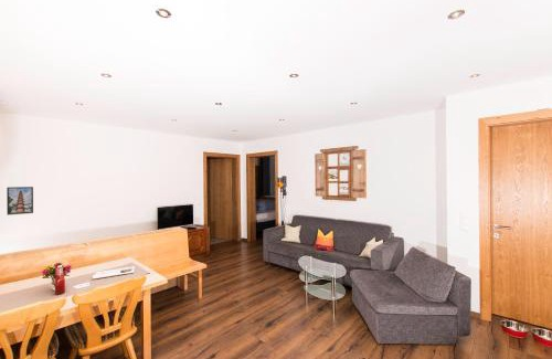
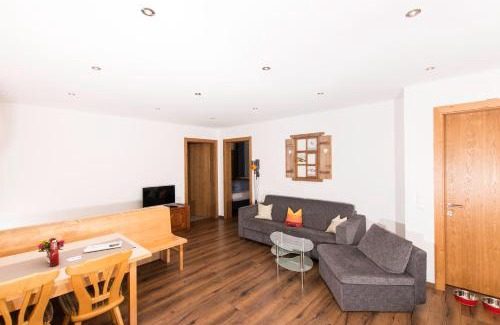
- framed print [6,186,34,217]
